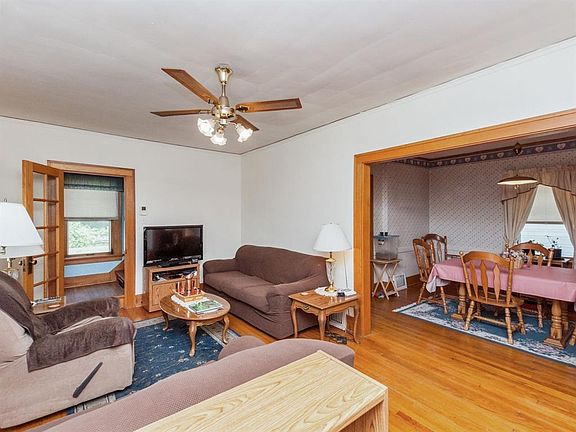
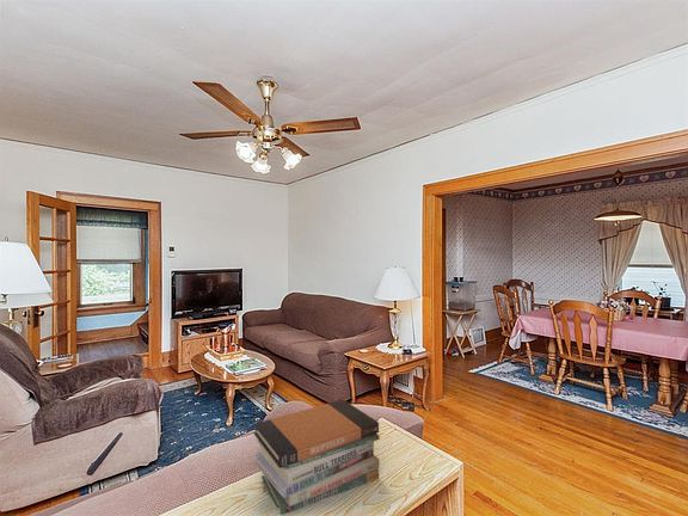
+ book stack [253,399,381,516]
